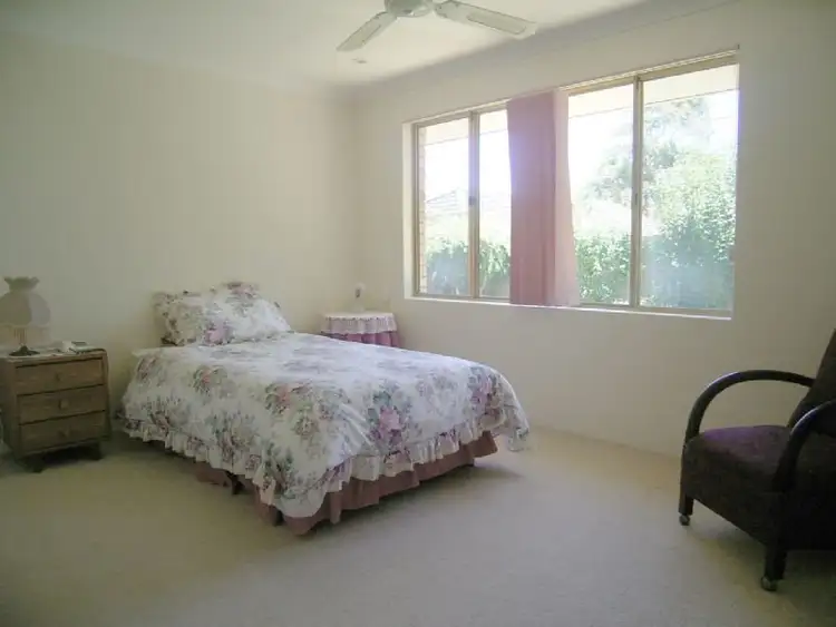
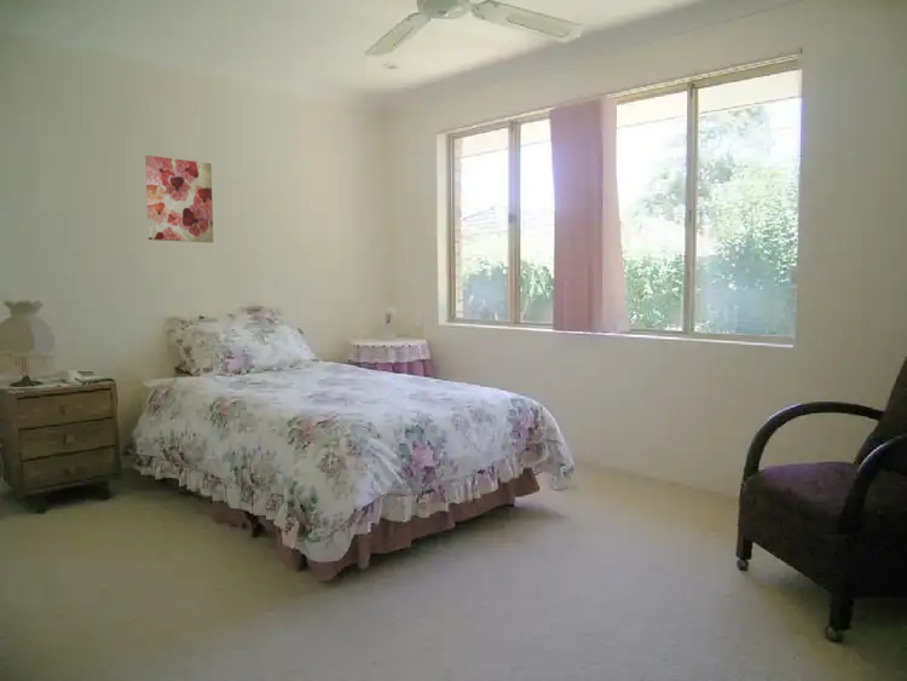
+ wall art [144,154,214,244]
